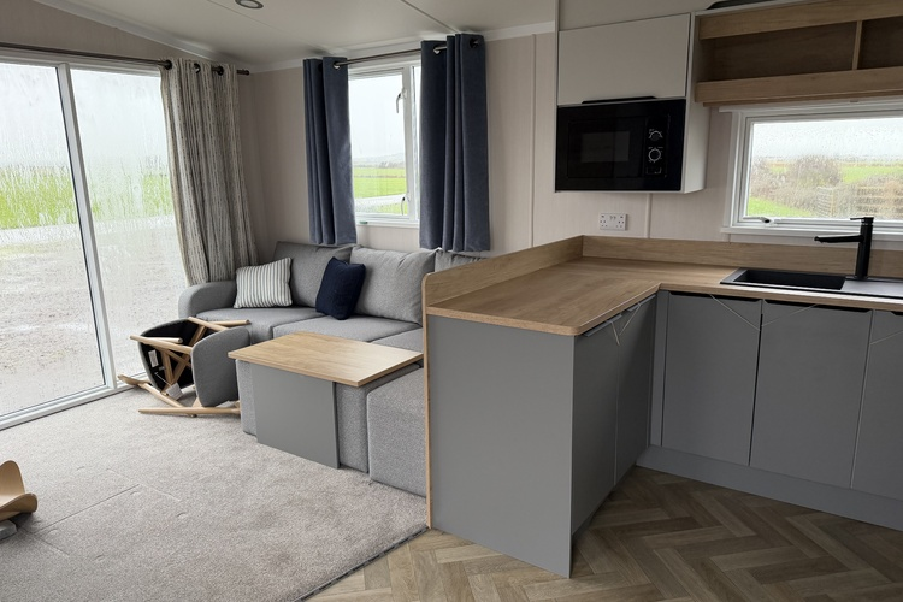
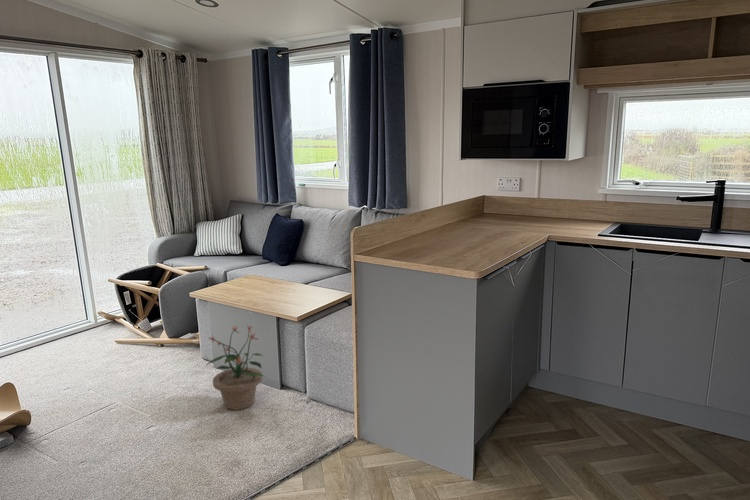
+ potted plant [205,324,266,411]
